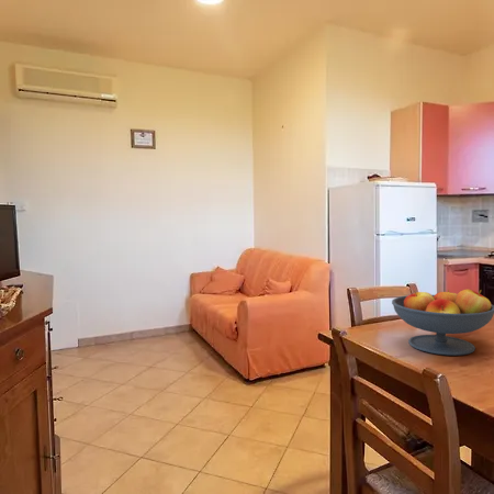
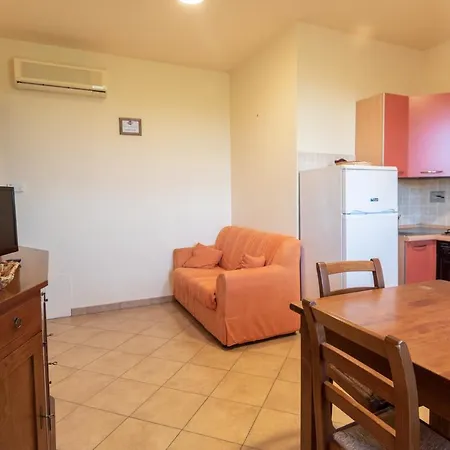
- fruit bowl [391,289,494,357]
